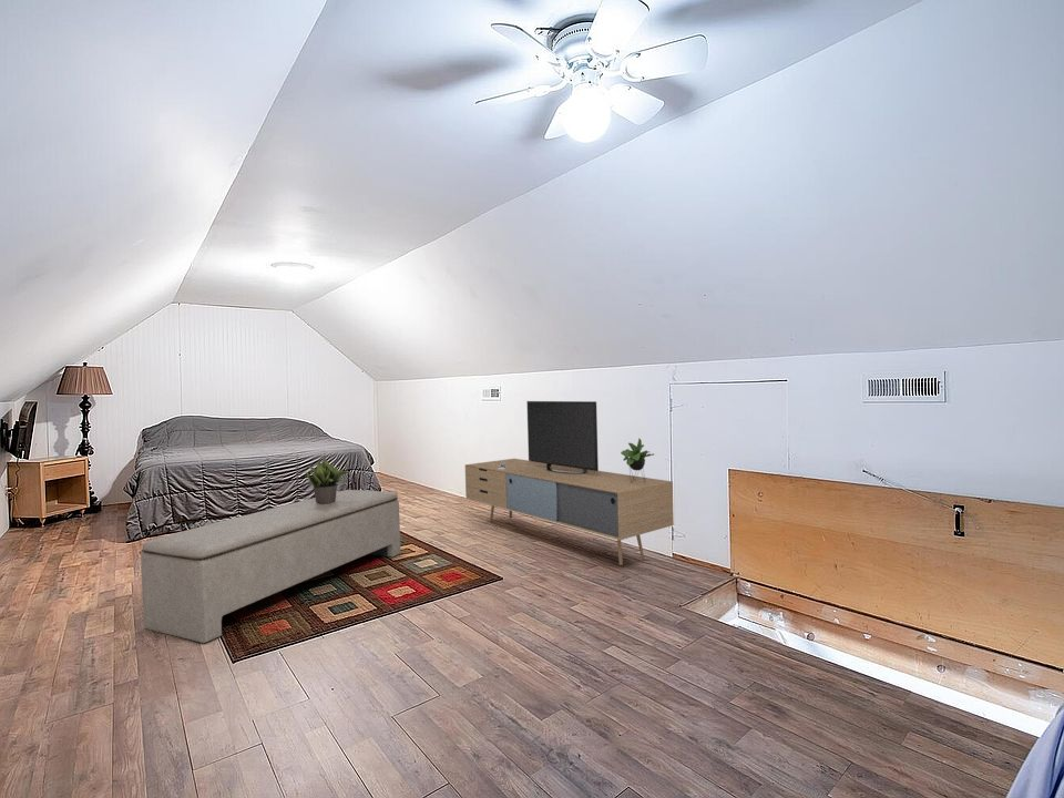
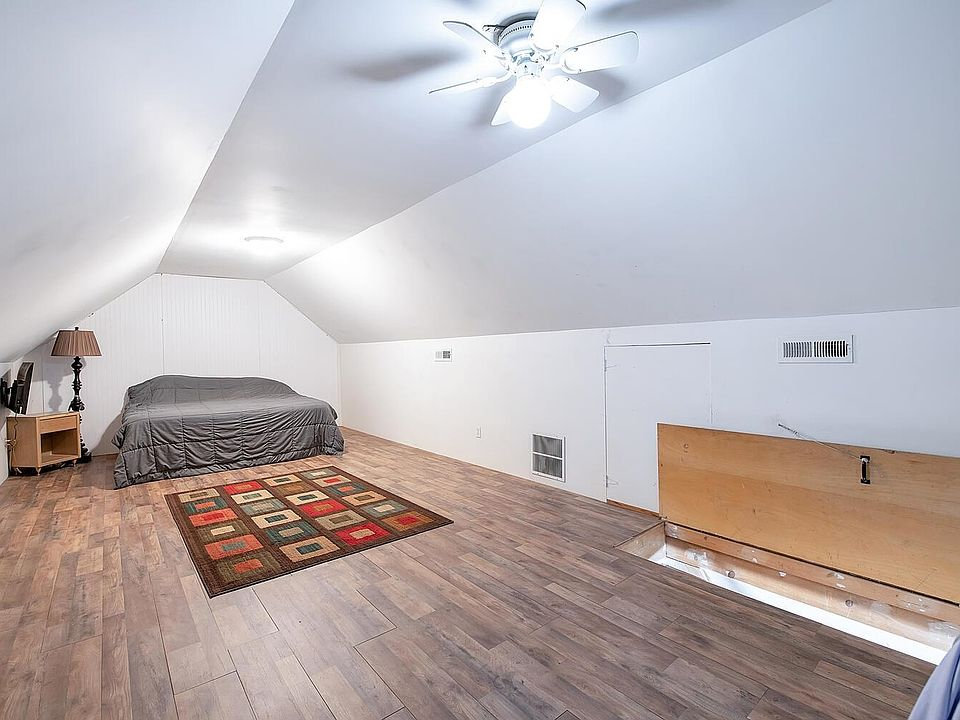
- bench [140,489,401,644]
- media console [464,400,675,566]
- potted plant [305,457,350,504]
